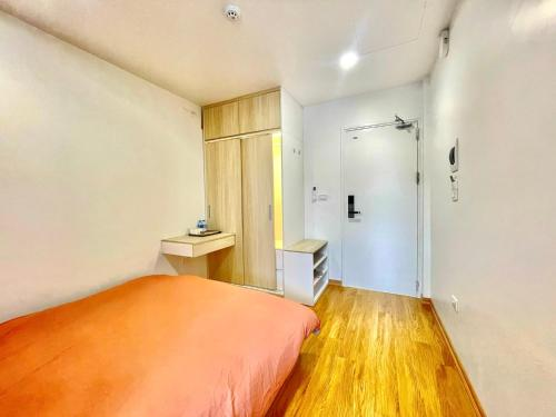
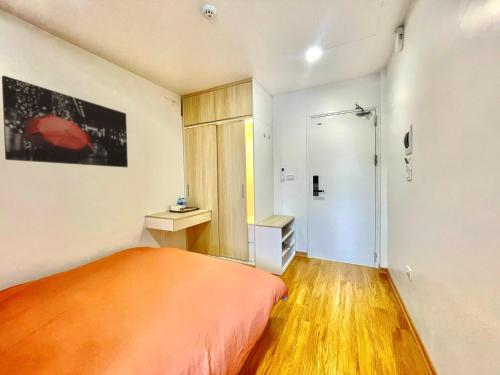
+ wall art [1,75,129,168]
